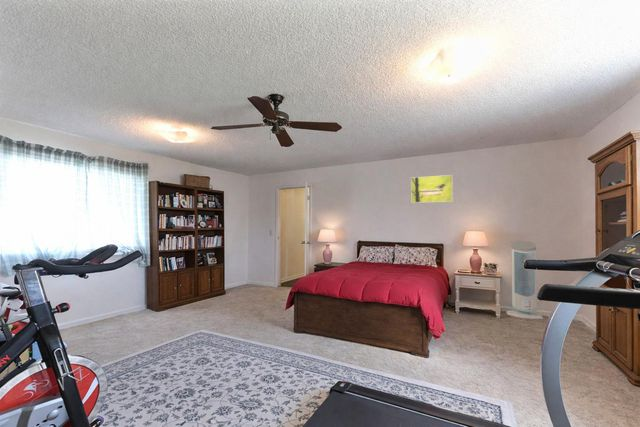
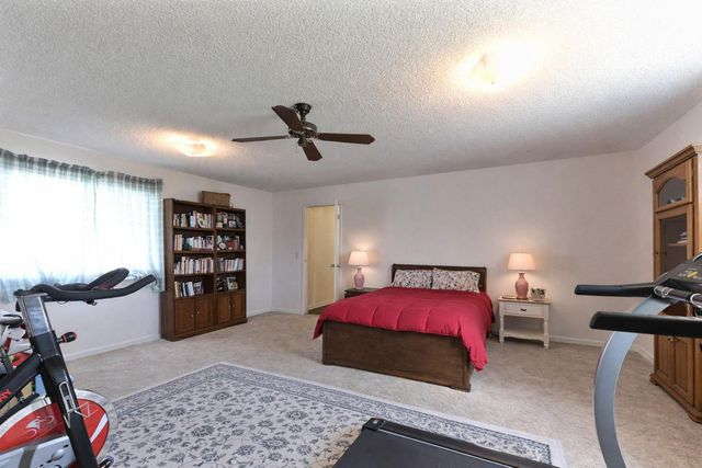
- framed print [410,174,454,204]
- air purifier [505,240,544,320]
